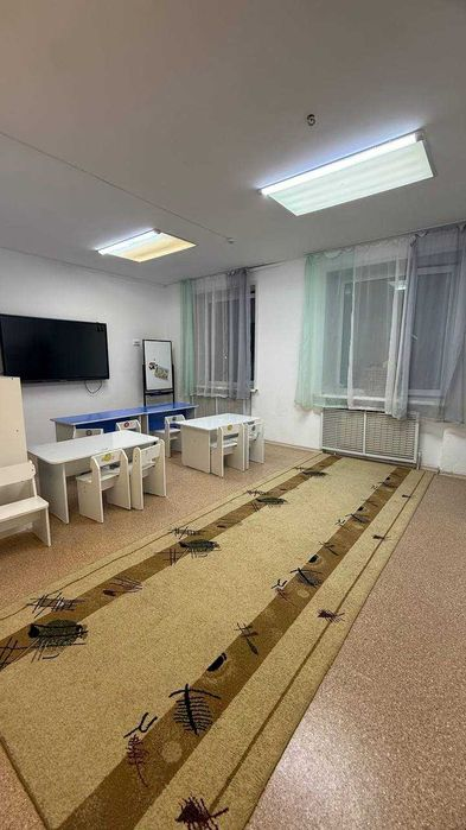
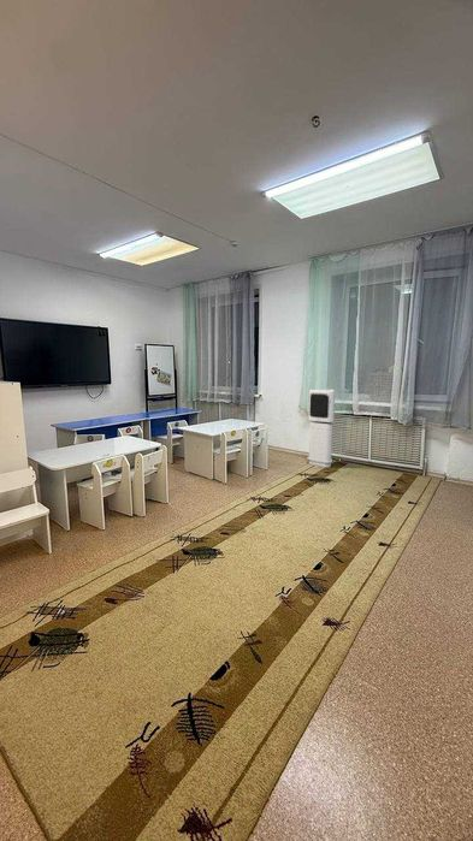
+ air purifier [306,389,336,468]
